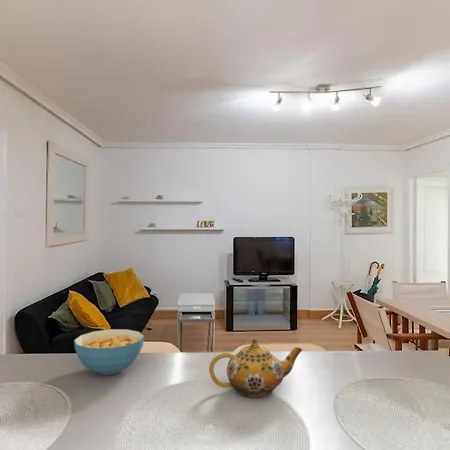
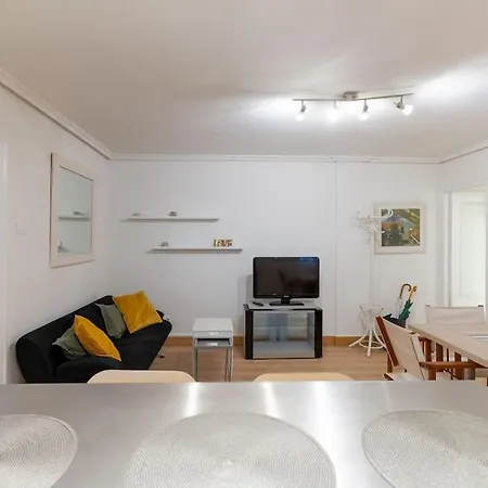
- teapot [208,338,303,399]
- cereal bowl [73,328,145,376]
